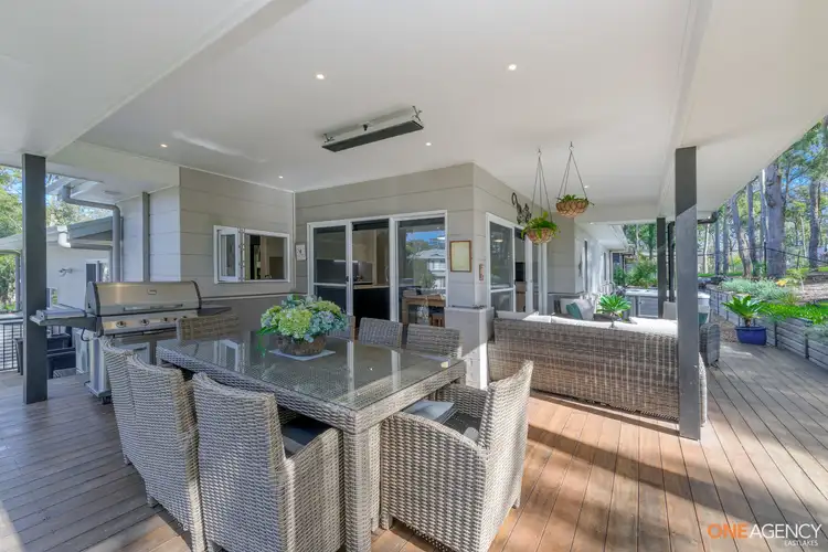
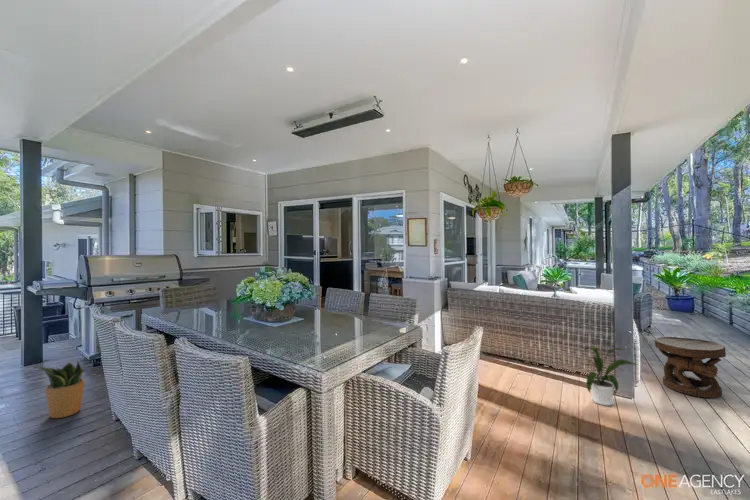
+ house plant [583,346,639,407]
+ potted plant [31,360,90,419]
+ side table [654,336,727,399]
